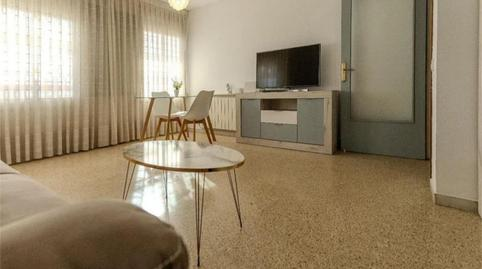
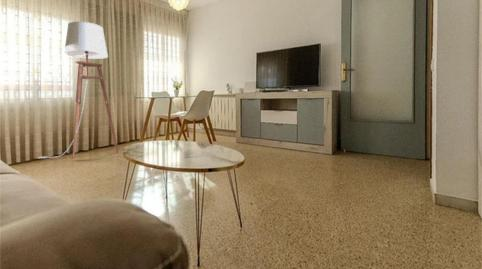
+ floor lamp [38,21,120,160]
